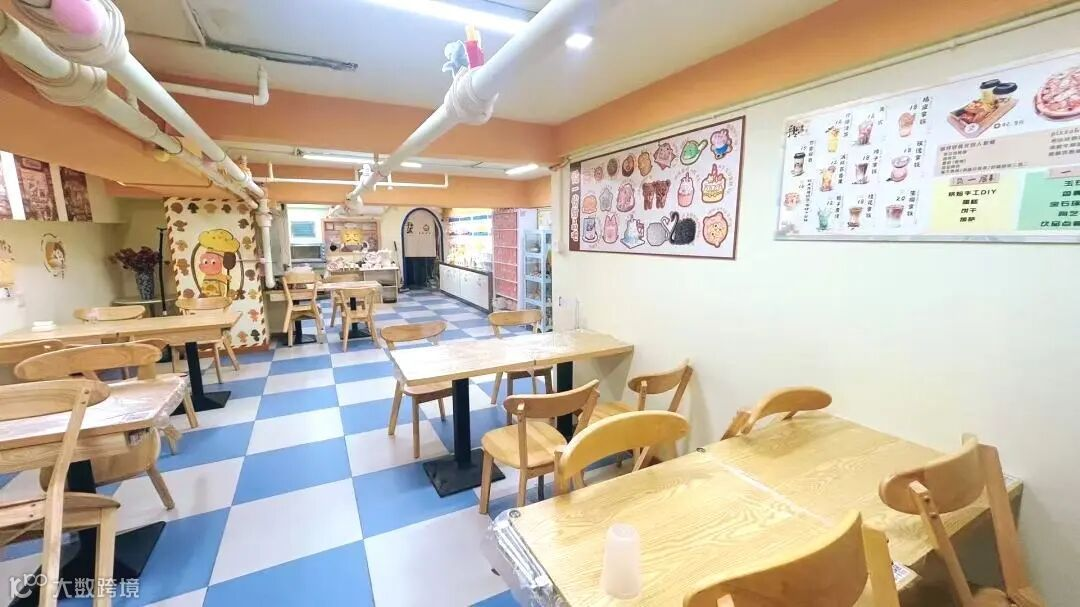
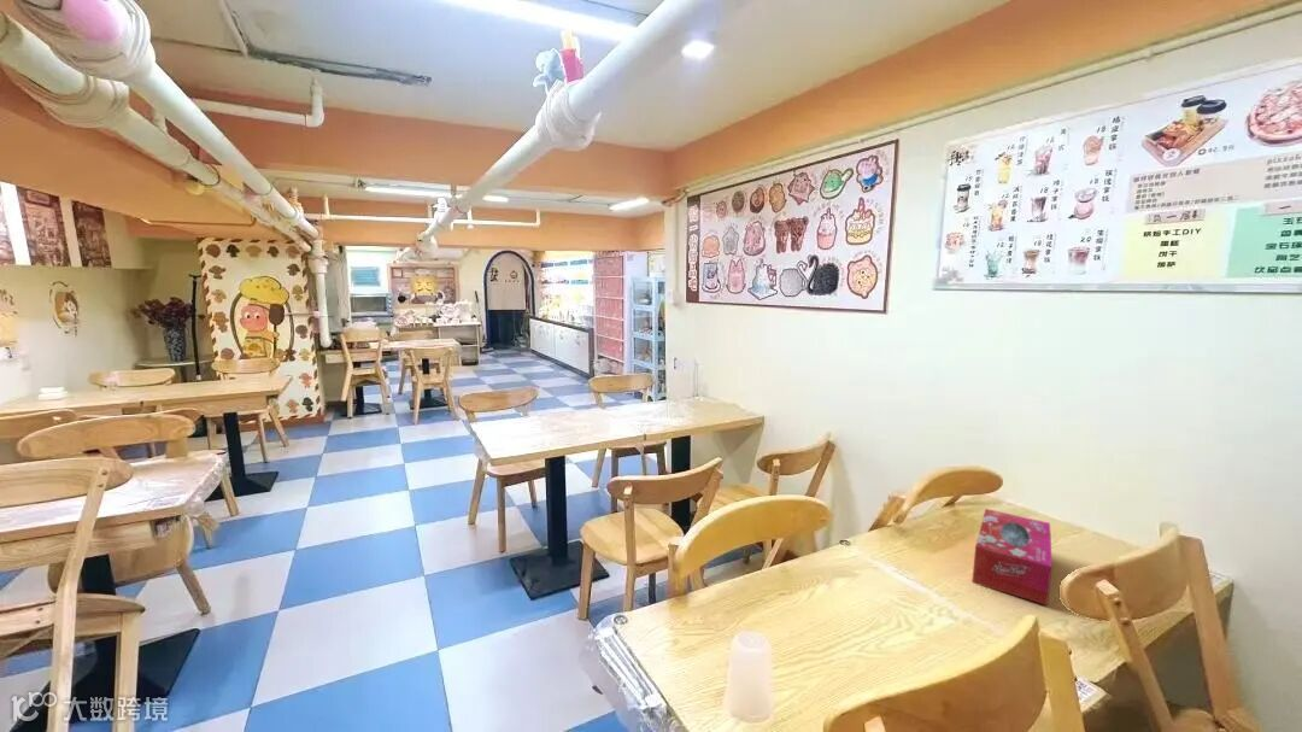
+ tissue box [970,508,1054,607]
